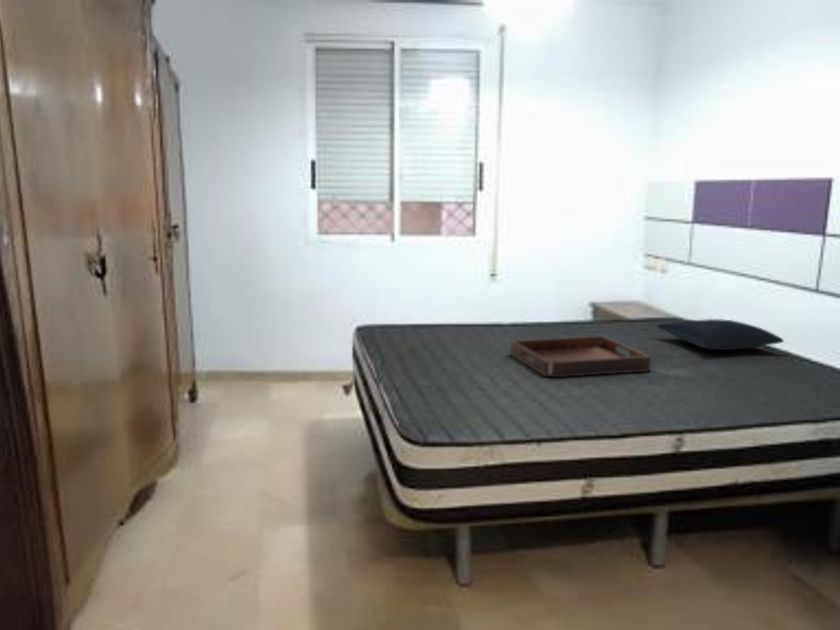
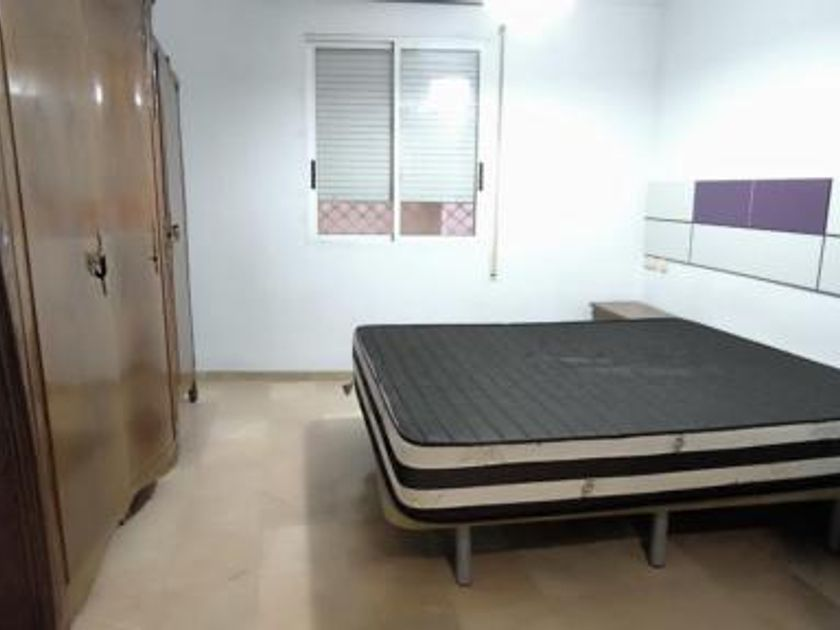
- serving tray [509,335,652,378]
- pillow [656,318,785,351]
